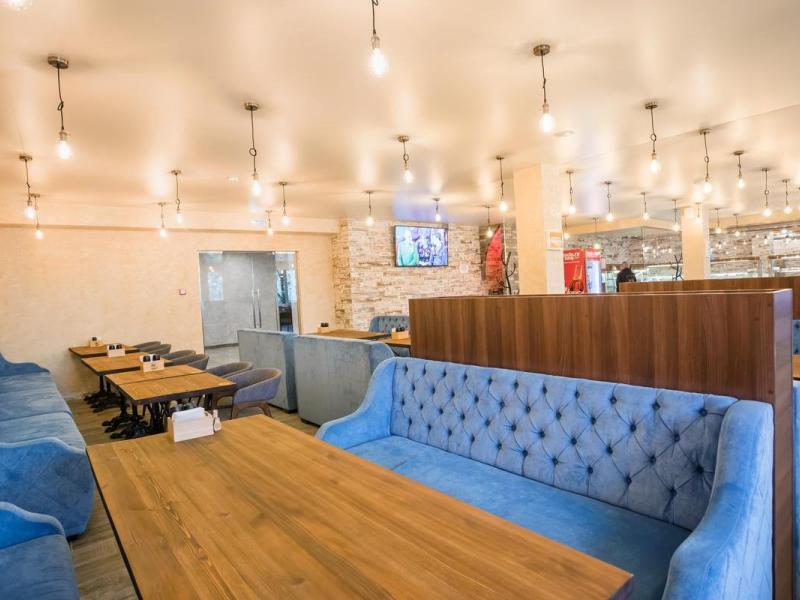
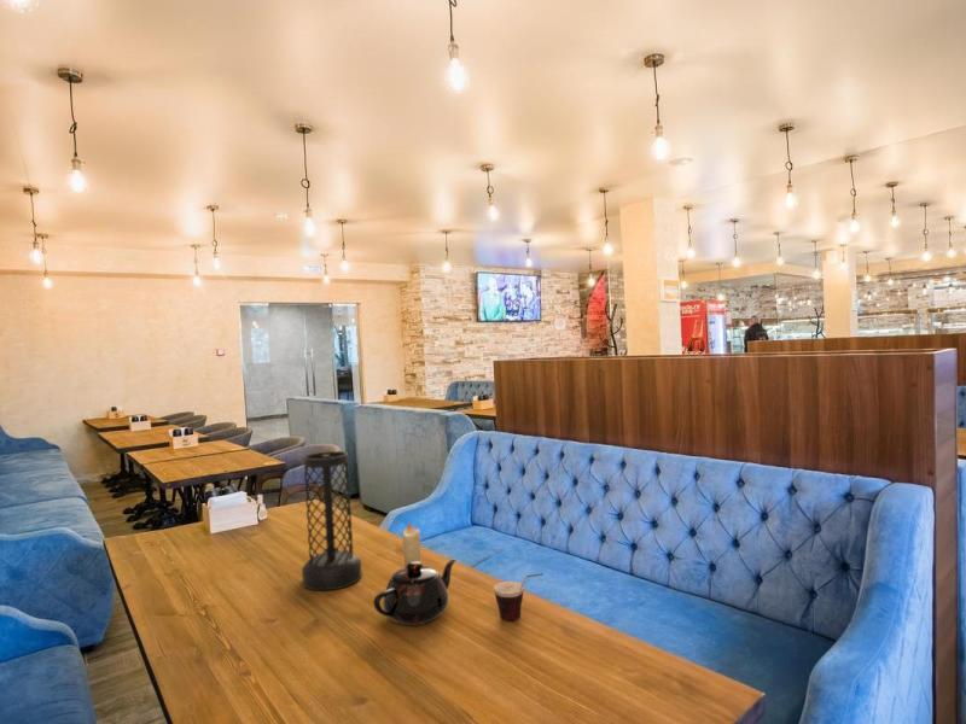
+ teapot [372,559,458,626]
+ cup [493,572,545,621]
+ vase [301,450,363,591]
+ candle [401,520,423,568]
